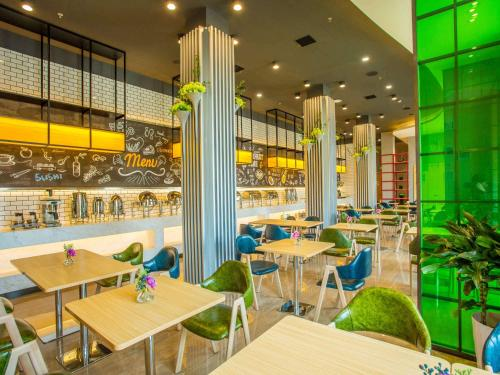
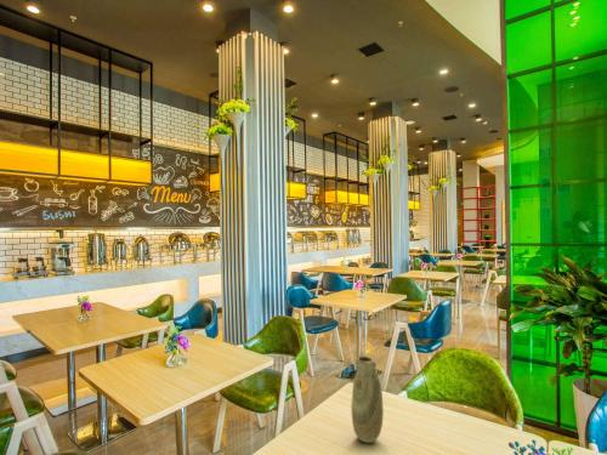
+ vase [351,354,385,444]
